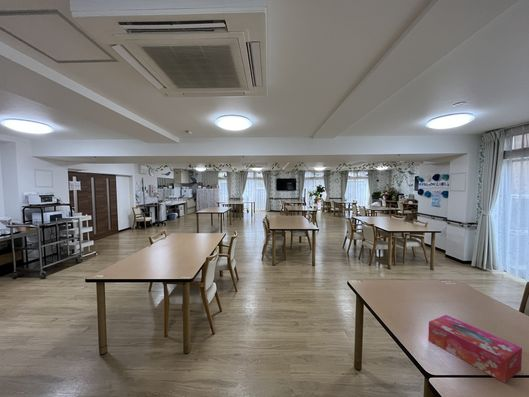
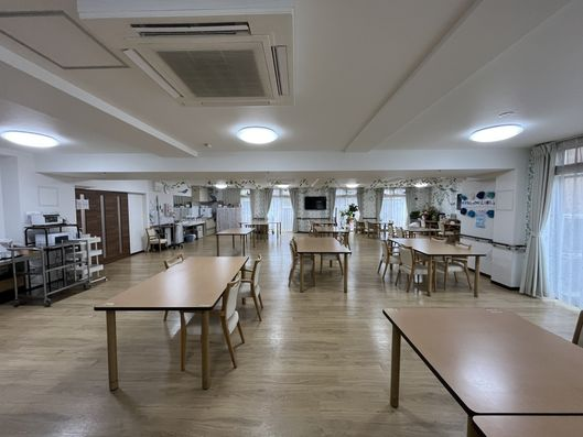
- tissue box [427,314,523,384]
